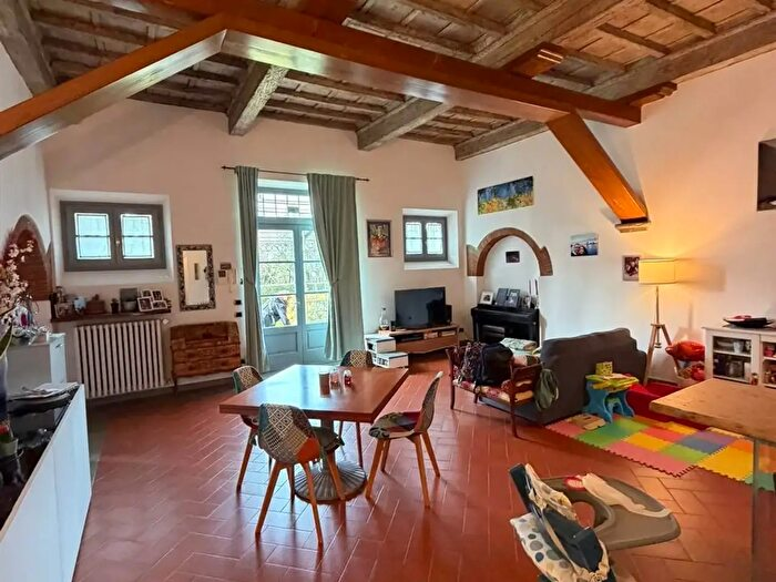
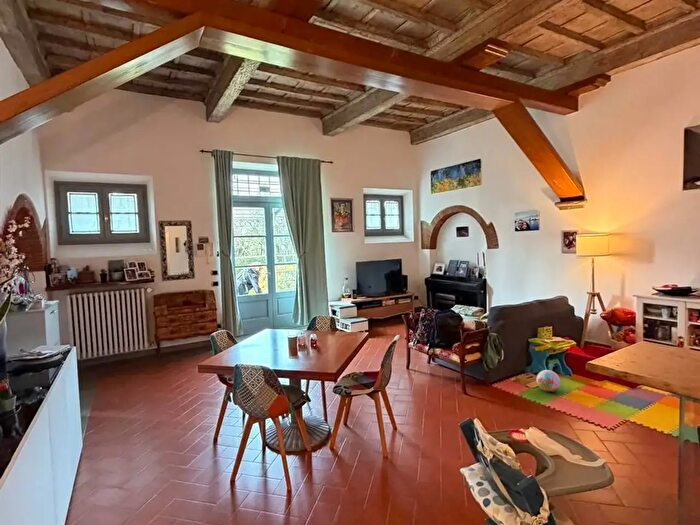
+ ball [536,369,561,393]
